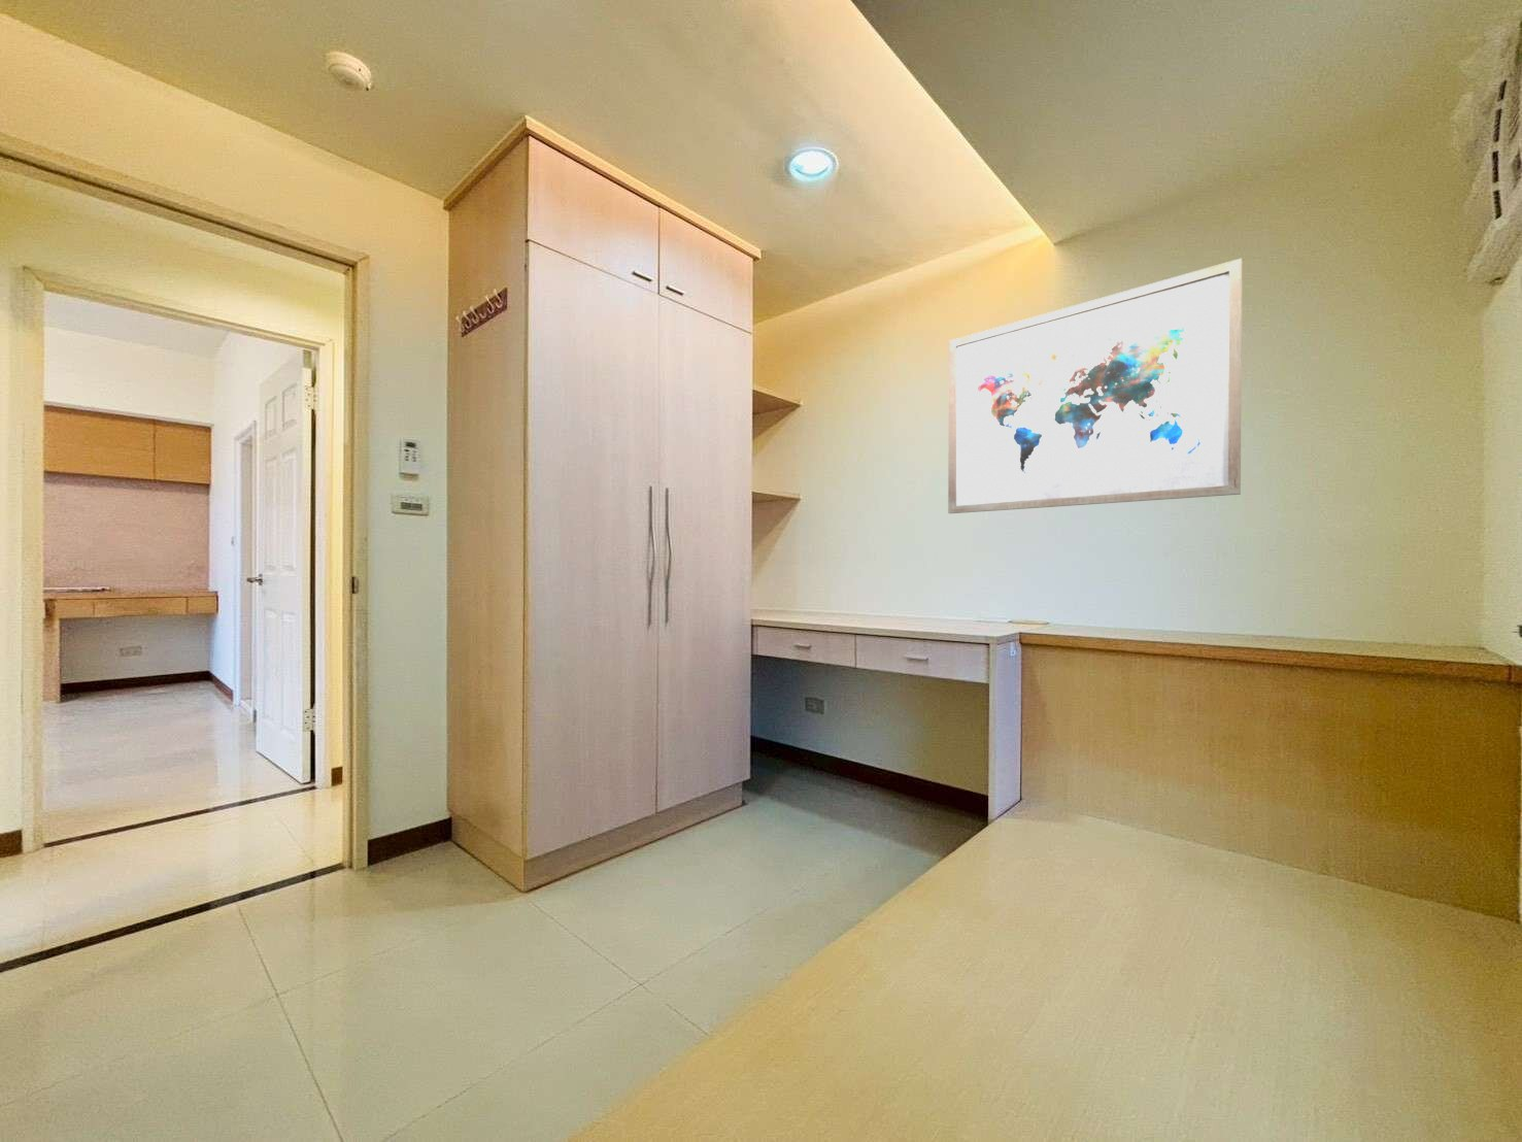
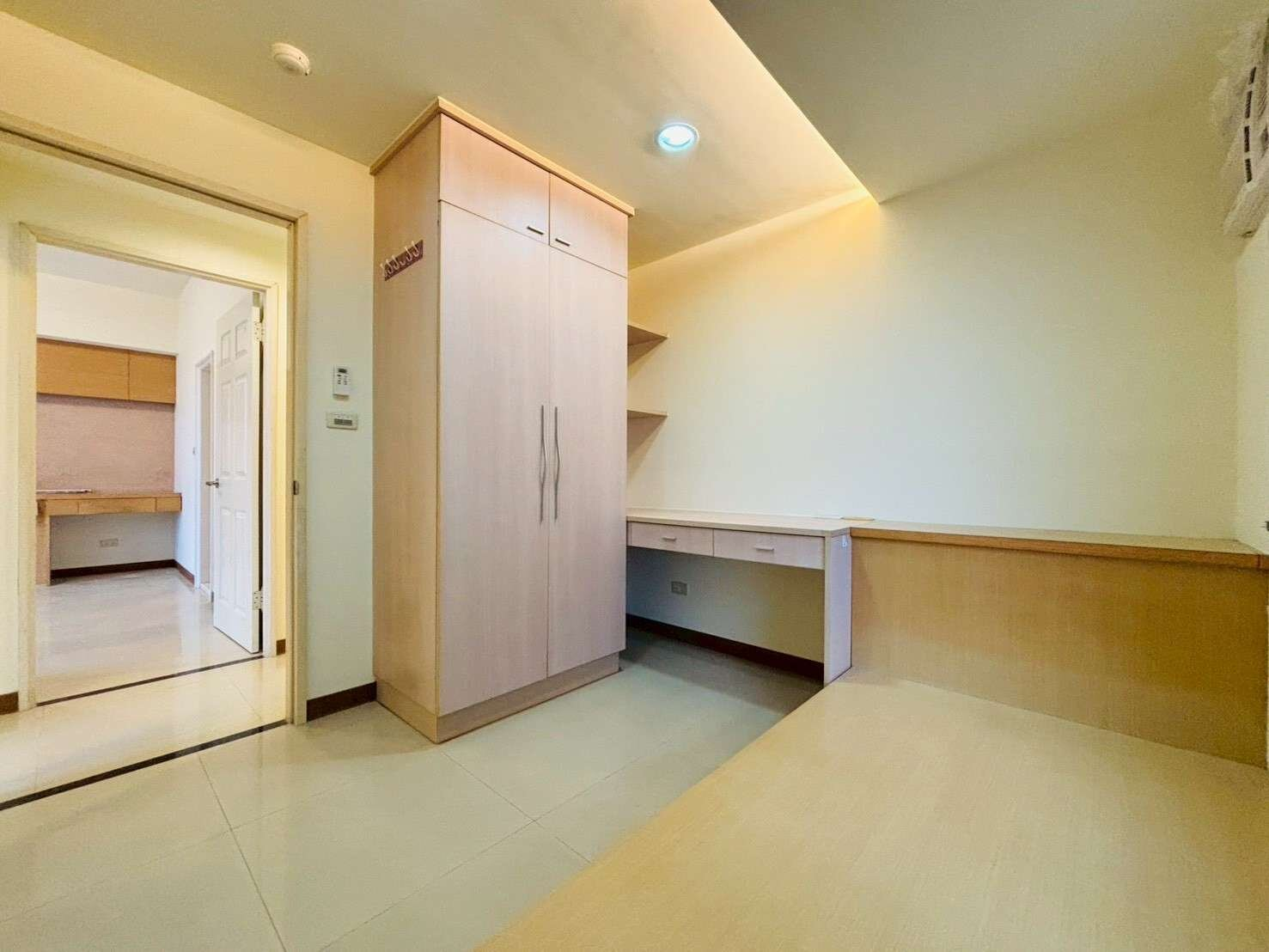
- wall art [948,258,1243,515]
